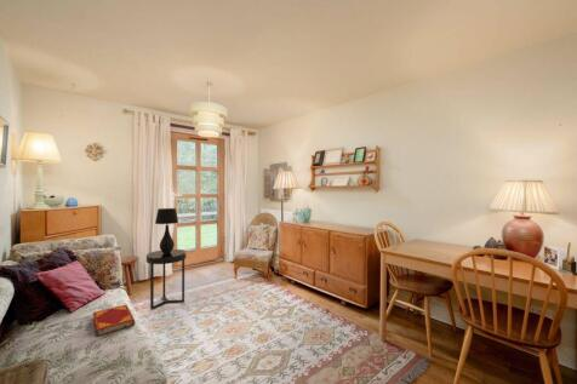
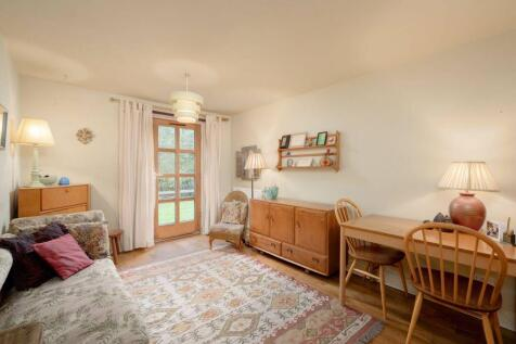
- side table [145,248,188,310]
- table lamp [154,207,179,254]
- hardback book [92,304,136,338]
